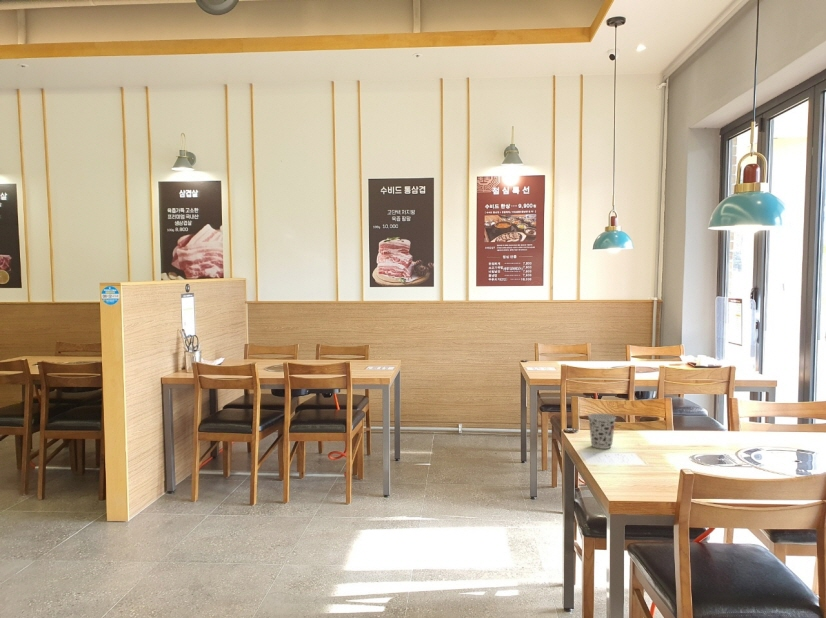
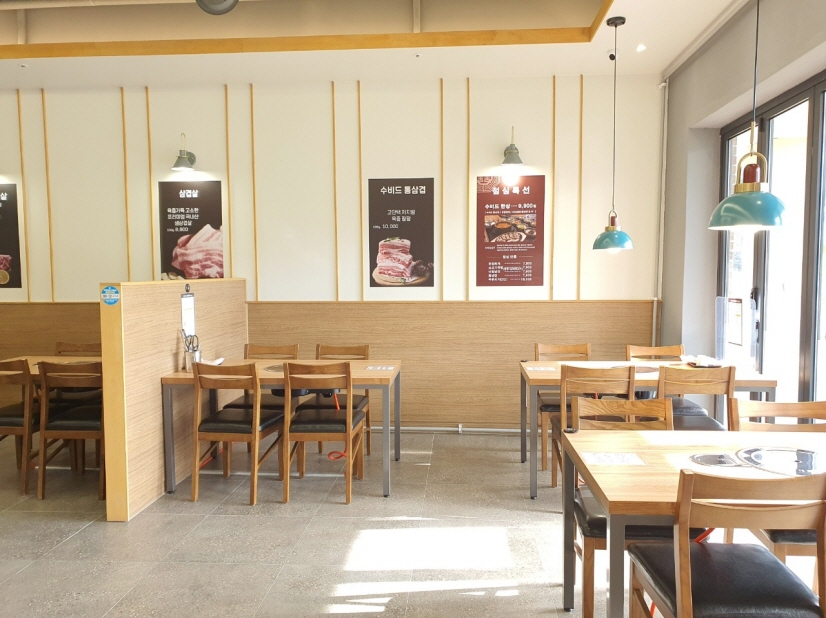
- cup [587,413,617,450]
